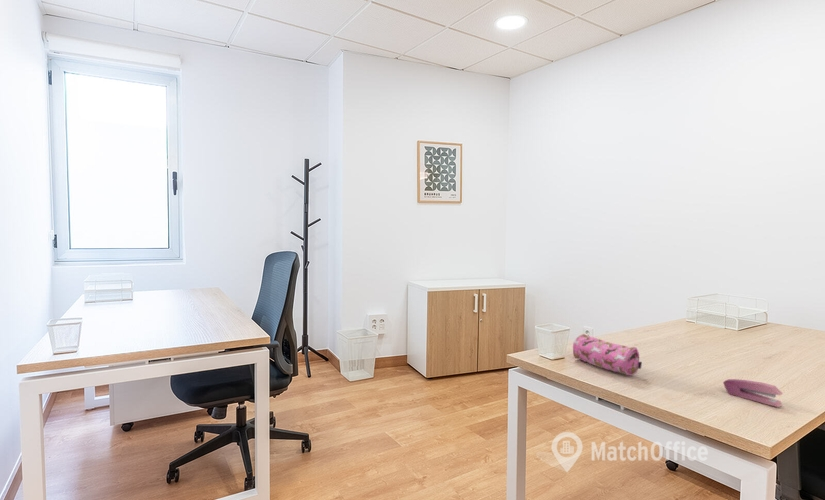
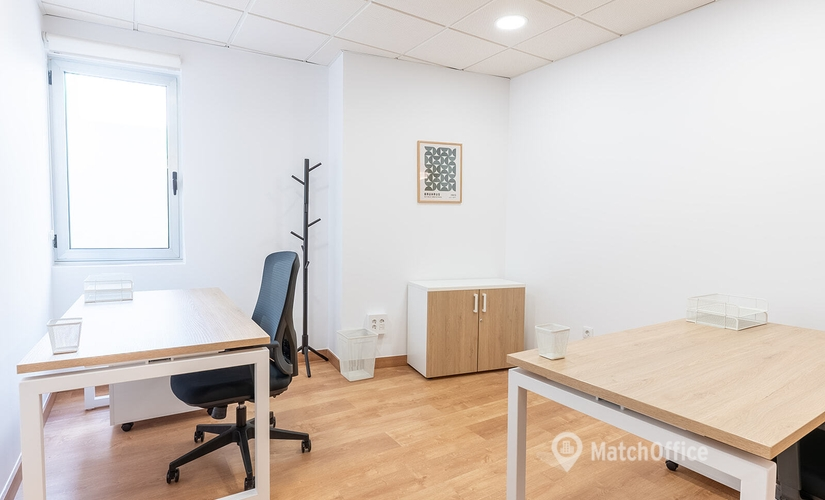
- pencil case [572,333,643,376]
- stapler [722,378,784,408]
